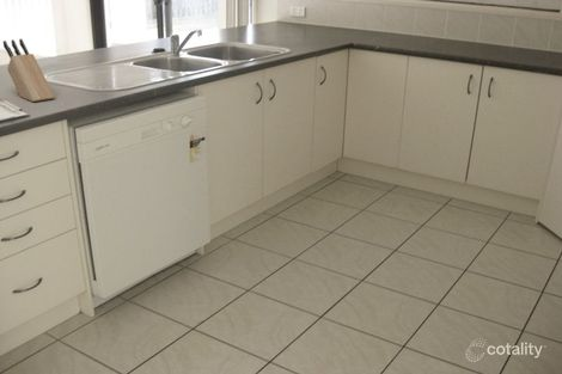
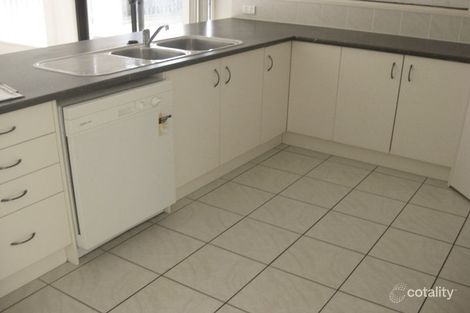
- knife block [2,37,56,103]
